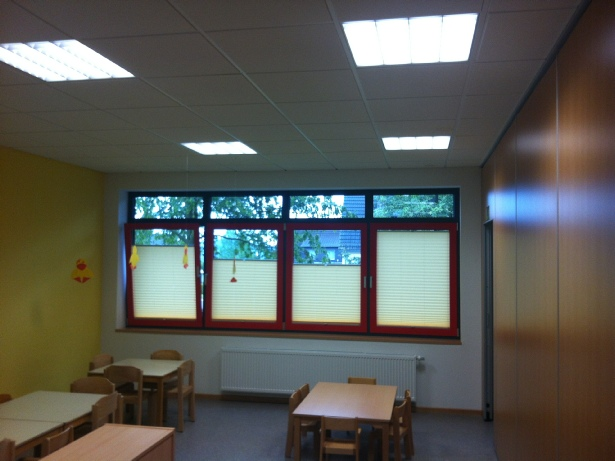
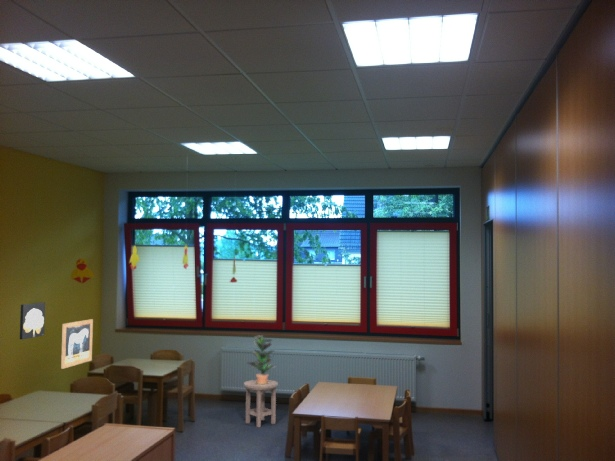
+ wall art [60,318,94,370]
+ stool [243,379,279,428]
+ potted plant [246,334,278,385]
+ wall art [19,302,46,340]
